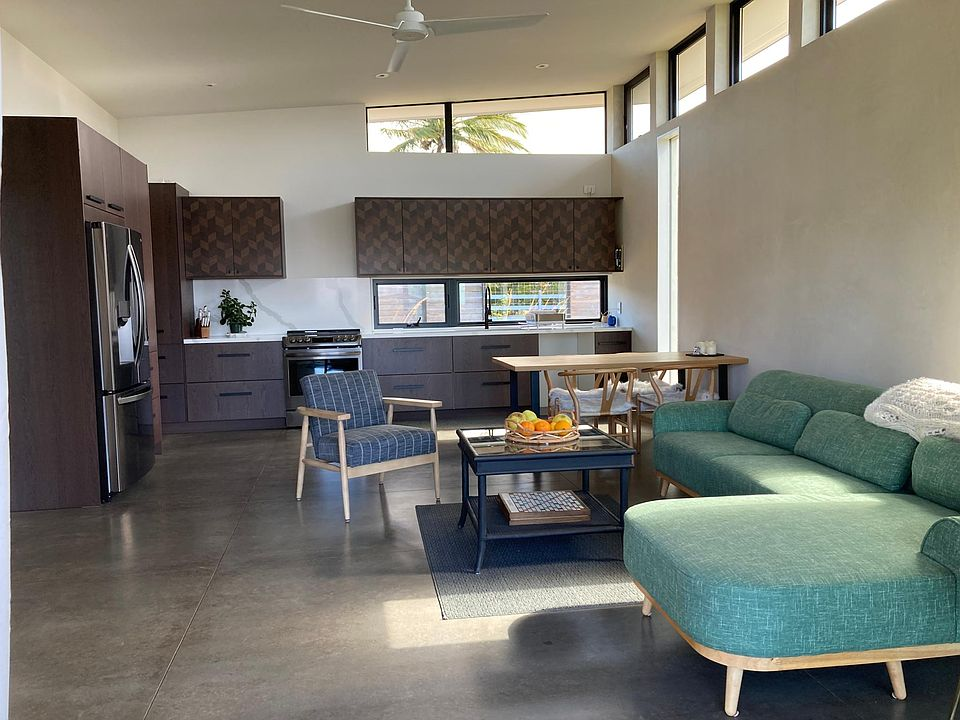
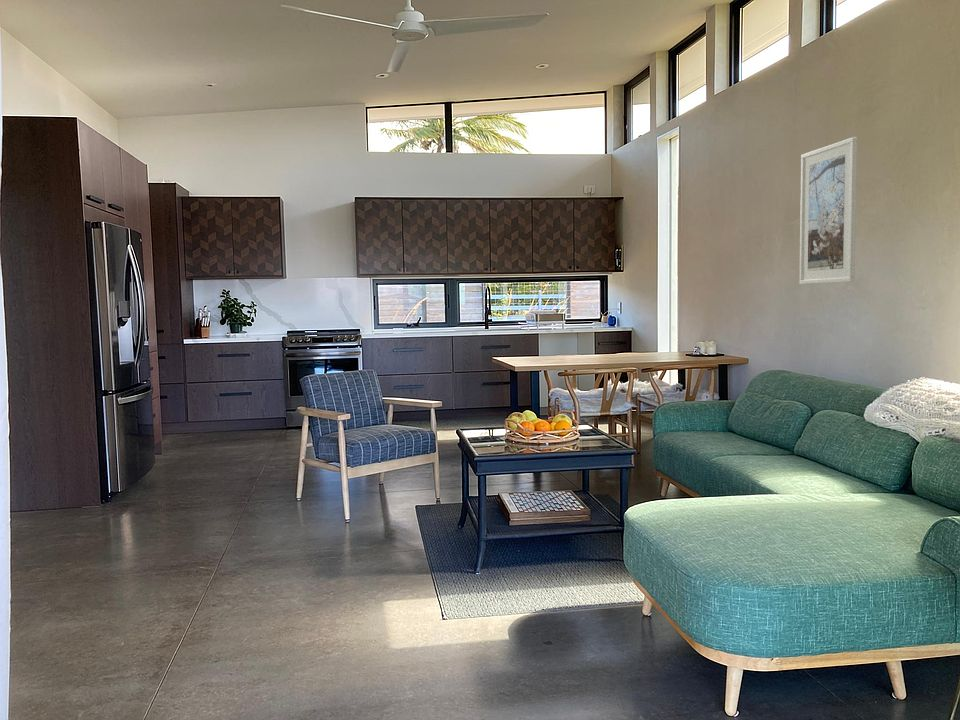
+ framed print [798,136,858,285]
